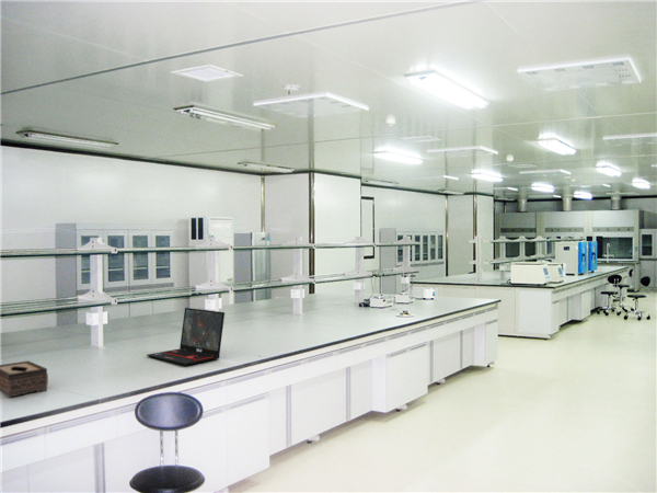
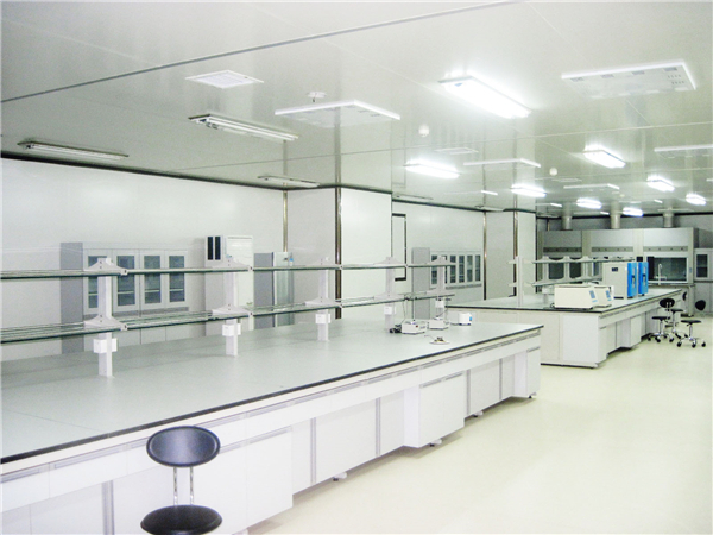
- tissue box [0,359,49,399]
- laptop [146,307,226,366]
